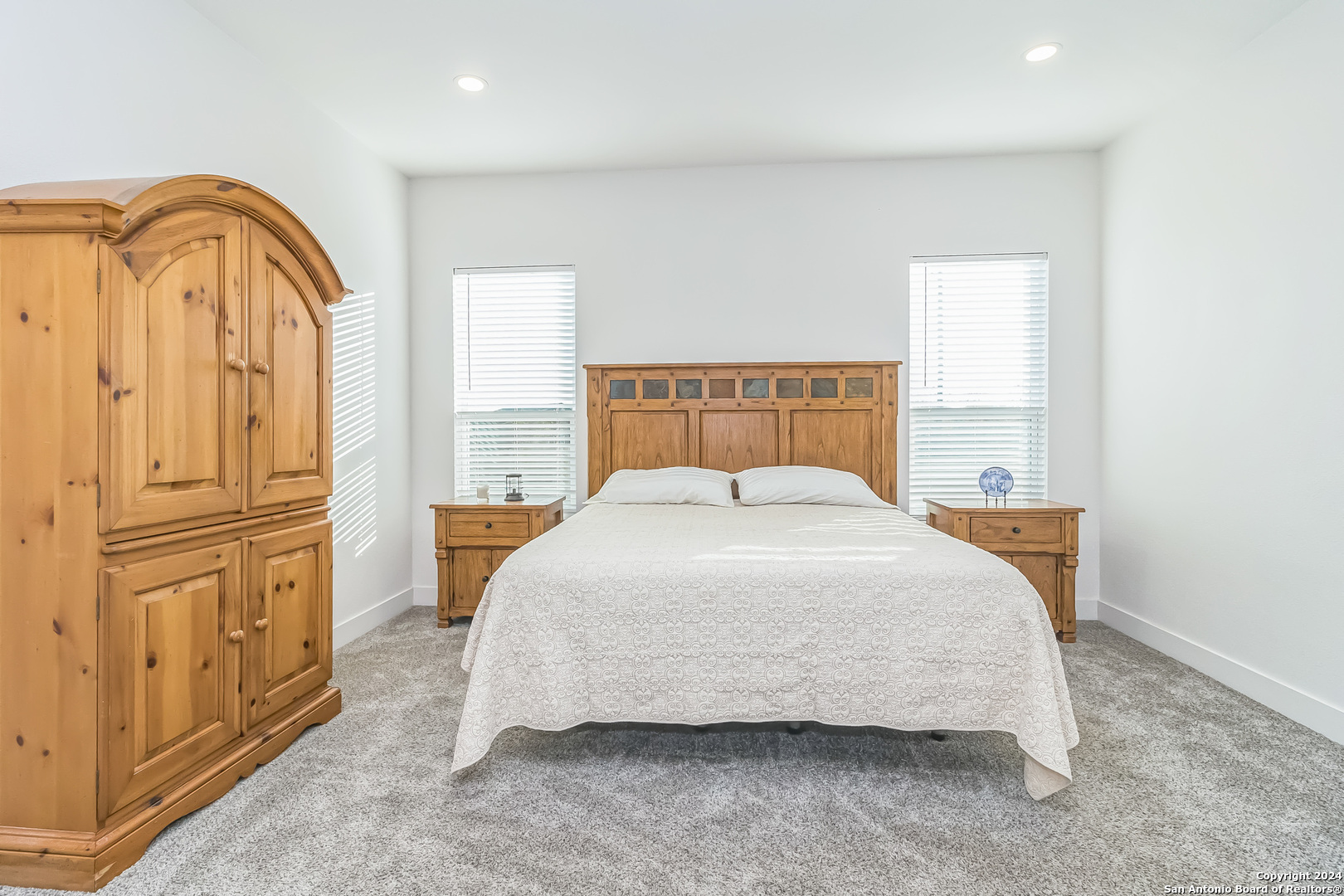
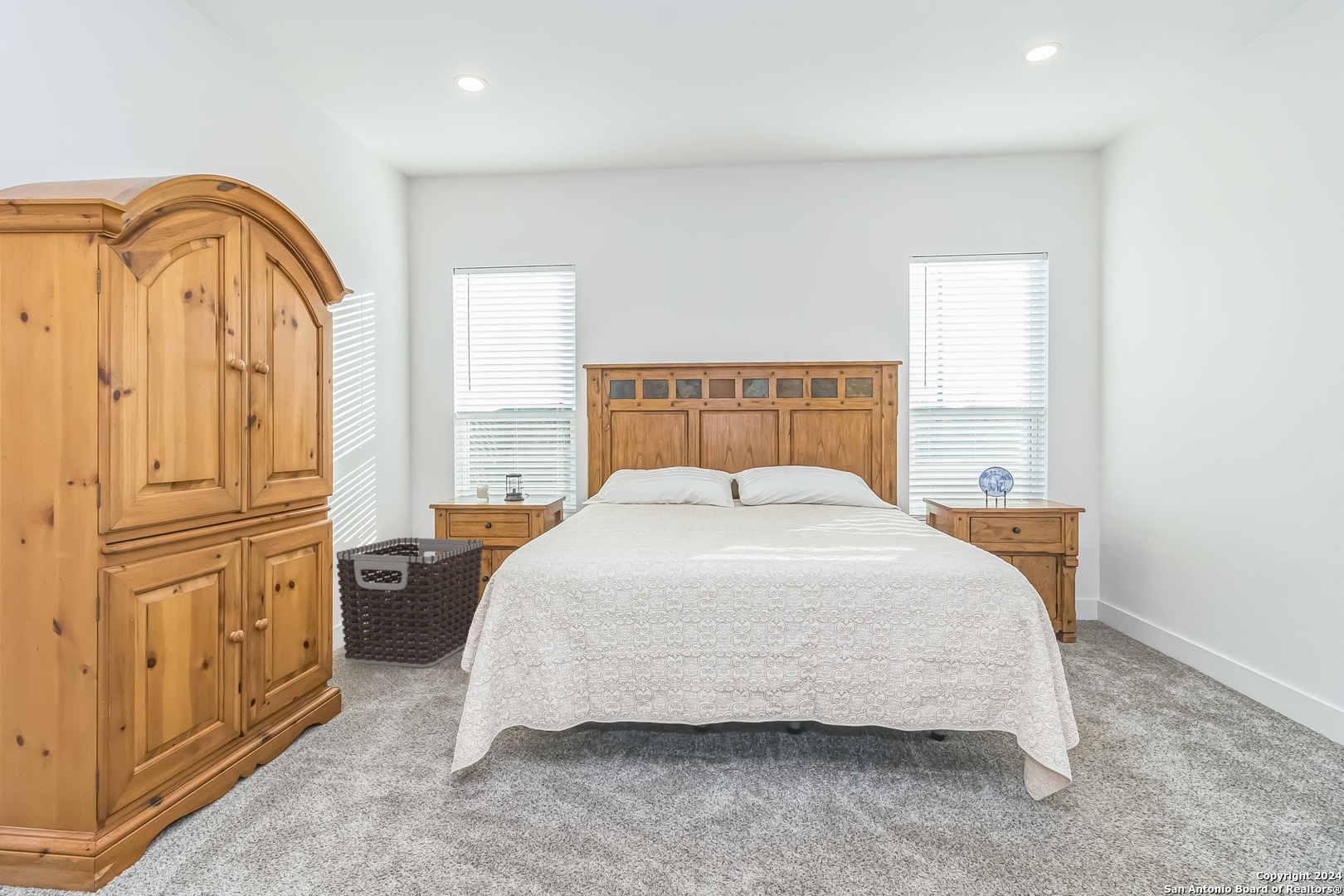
+ clothes hamper [336,537,484,669]
